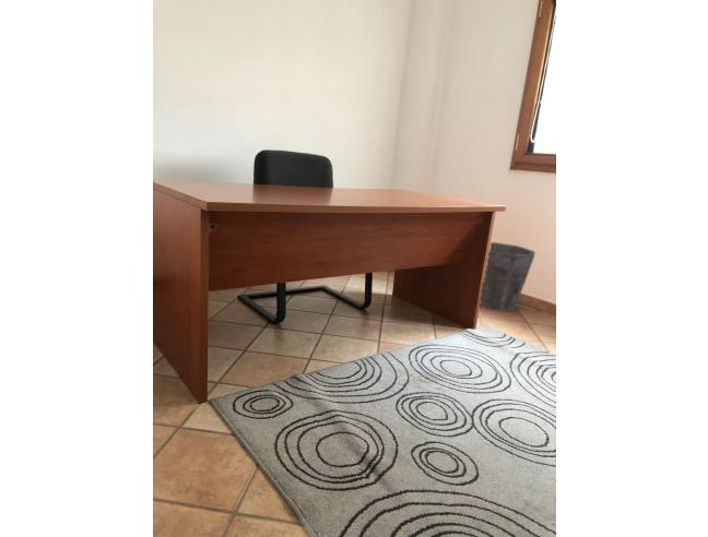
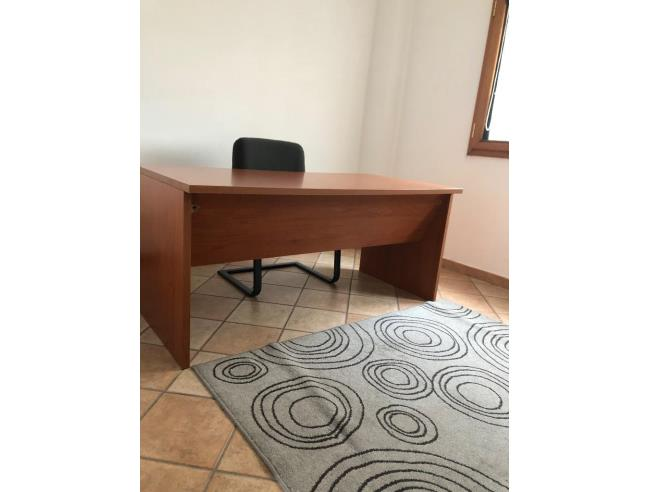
- waste bin [479,241,536,312]
